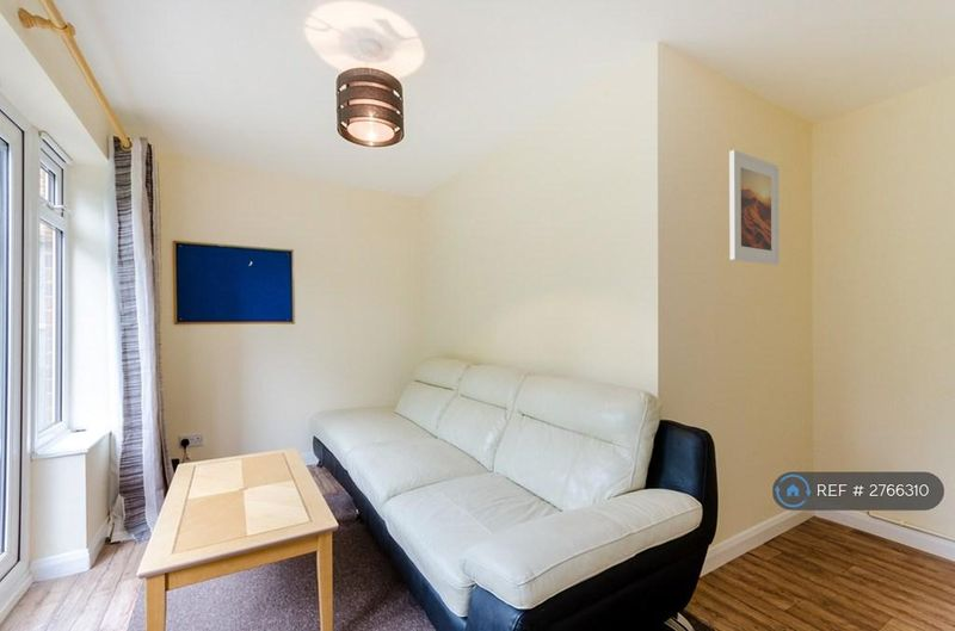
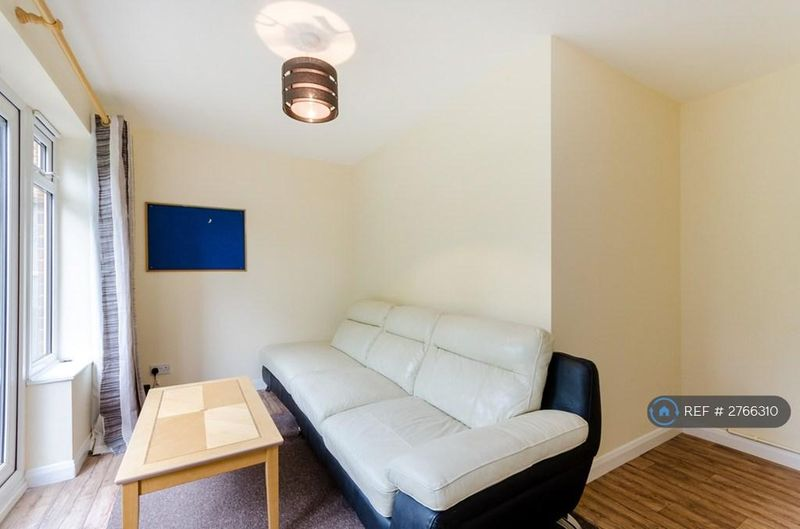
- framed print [728,149,781,266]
